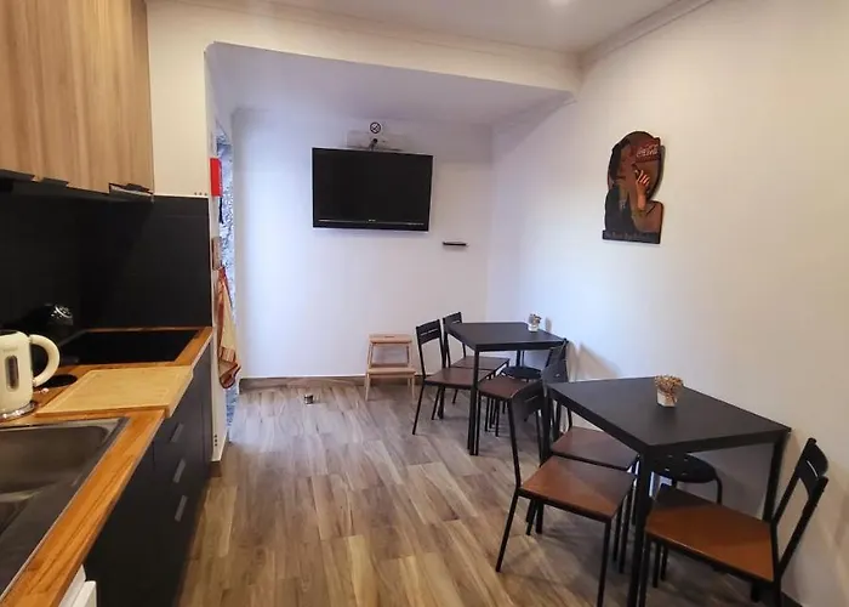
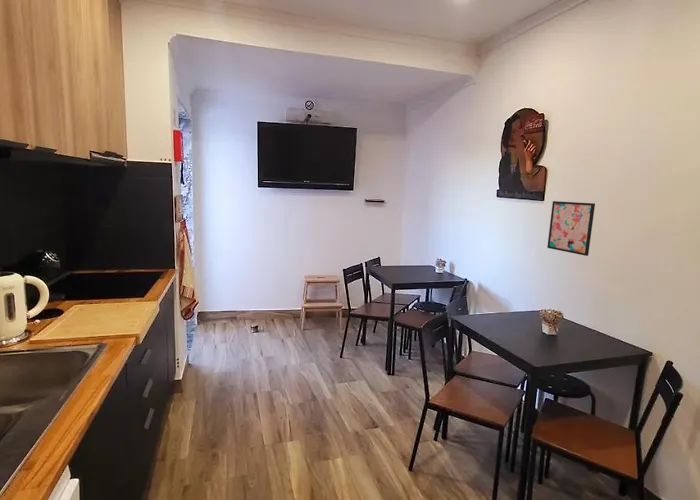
+ wall art [546,200,596,257]
